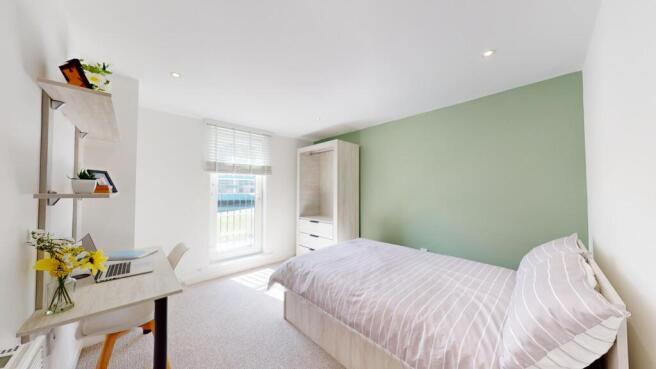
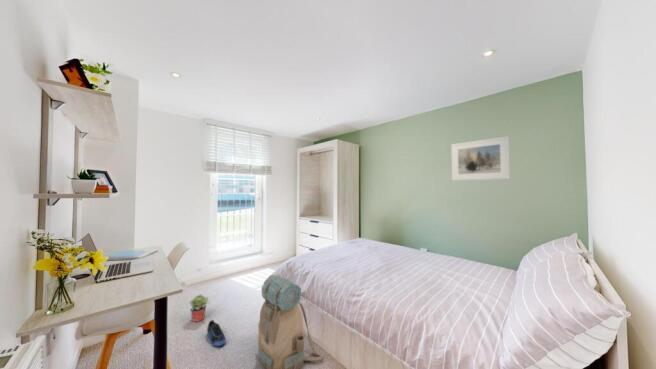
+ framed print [450,135,511,181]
+ sneaker [206,319,227,347]
+ potted plant [188,294,211,323]
+ backpack [257,274,326,369]
